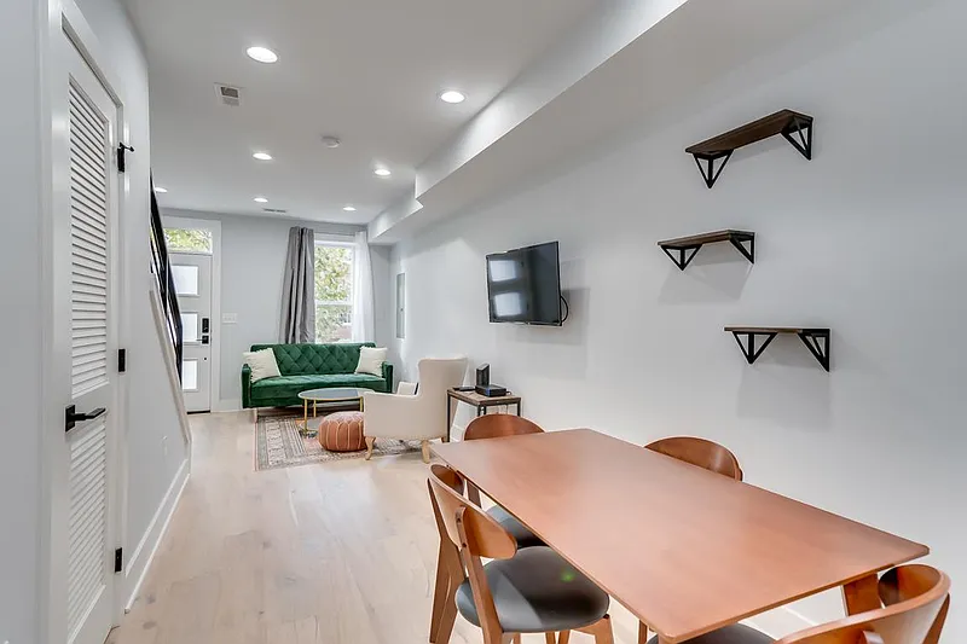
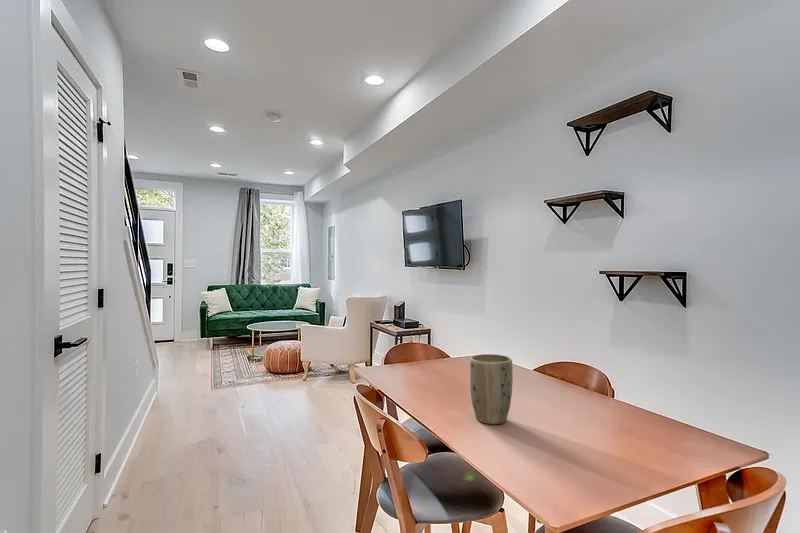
+ plant pot [469,353,514,425]
